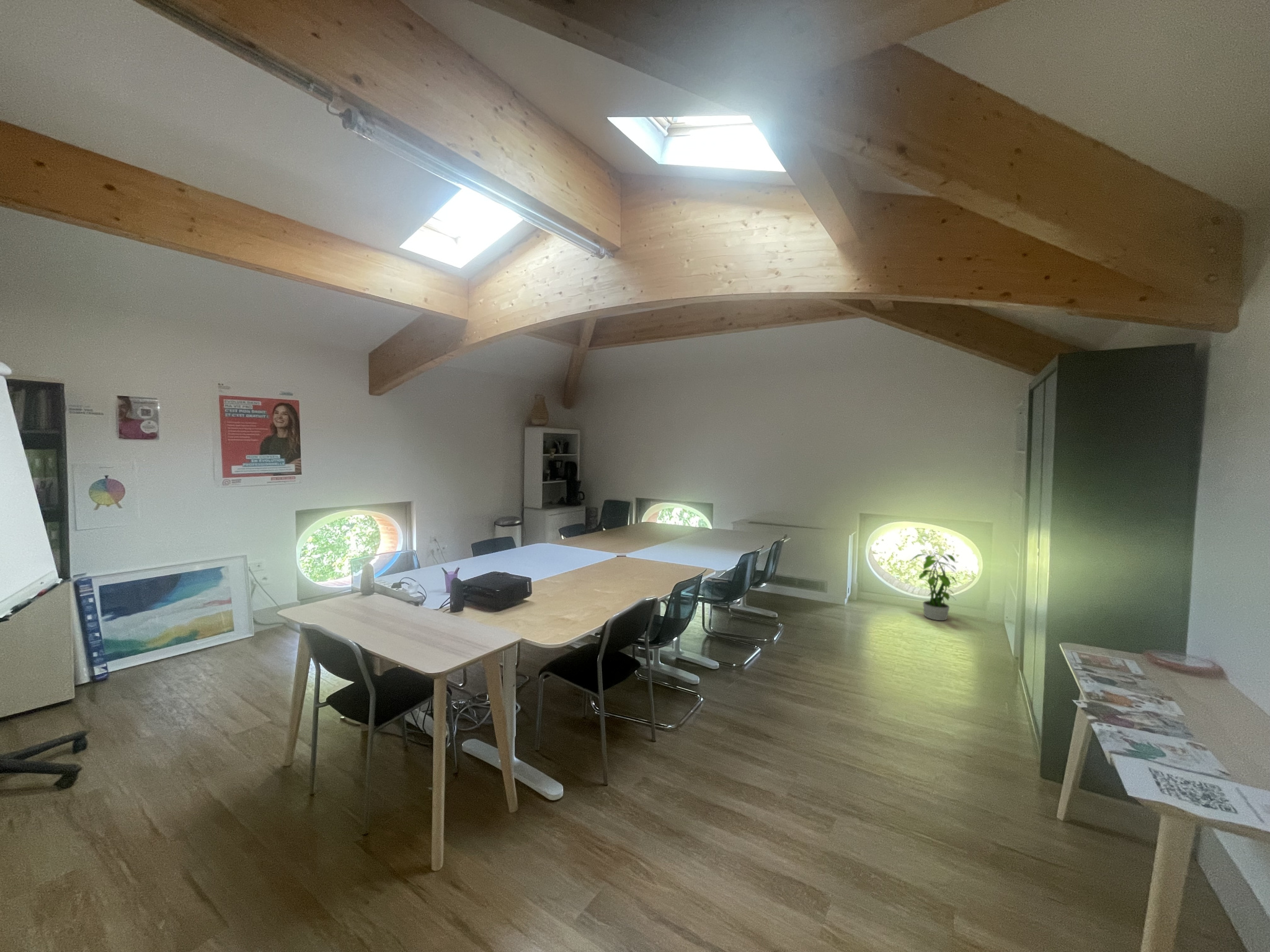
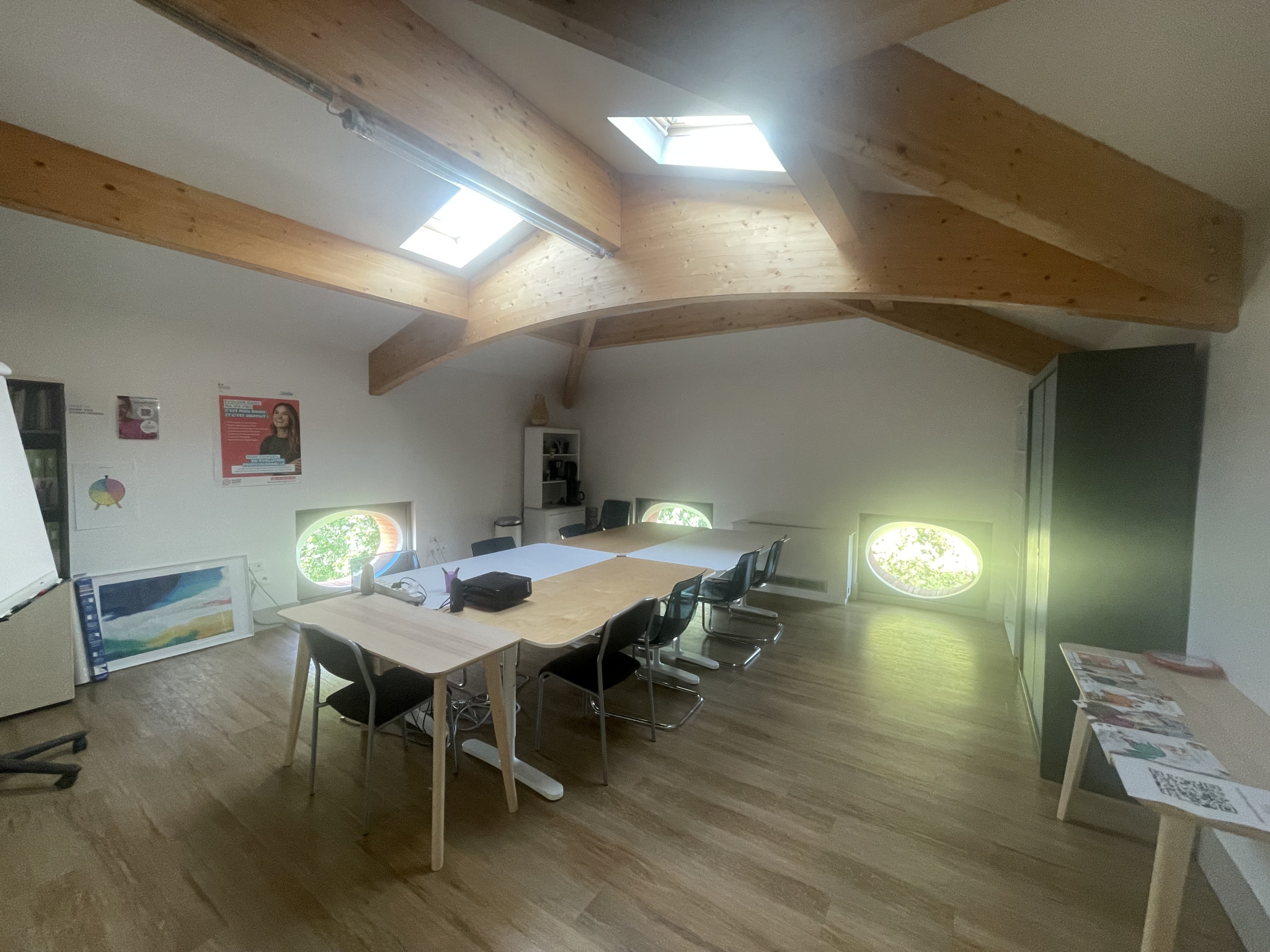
- potted plant [908,550,957,621]
